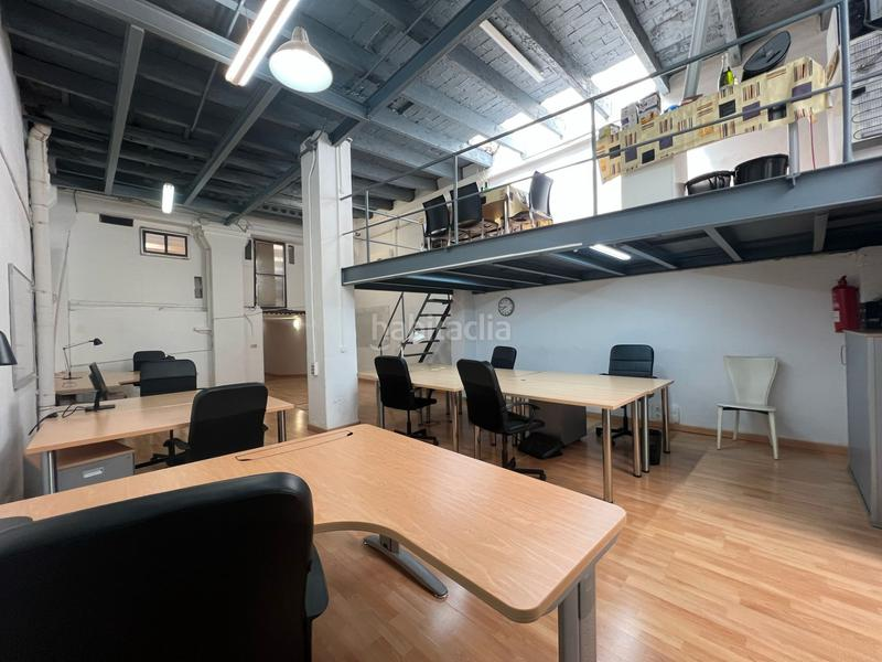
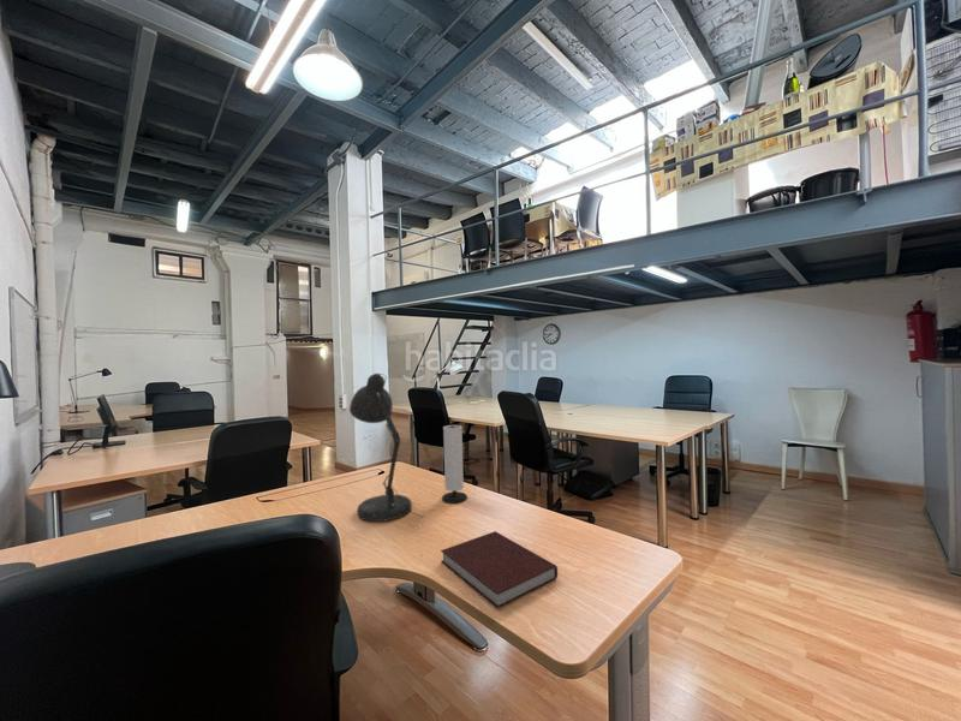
+ notebook [440,530,559,609]
+ desk lamp [348,373,423,523]
+ speaker [441,424,468,503]
